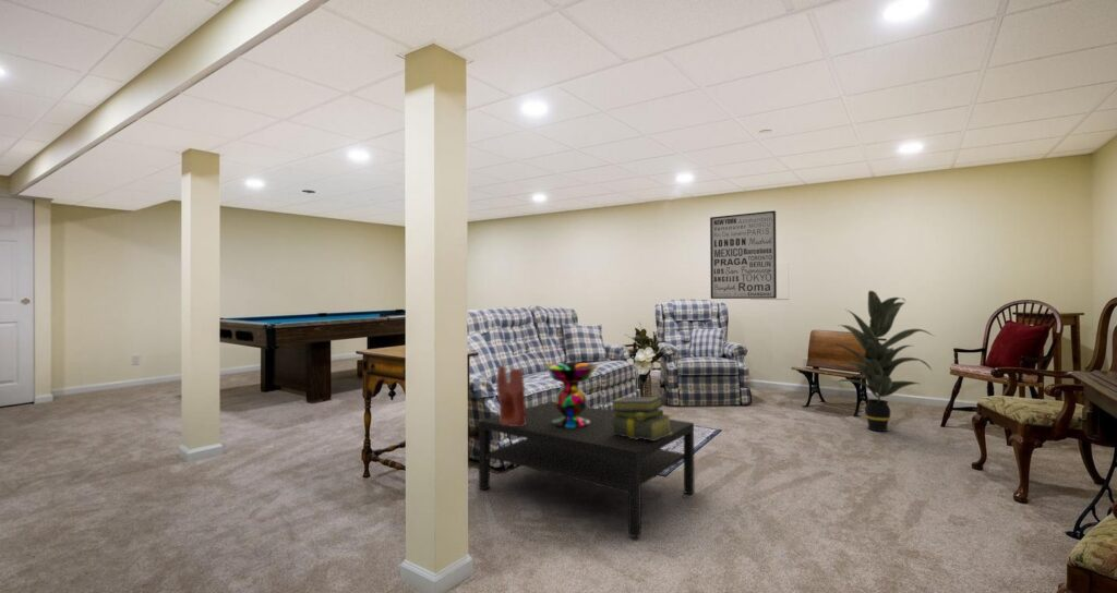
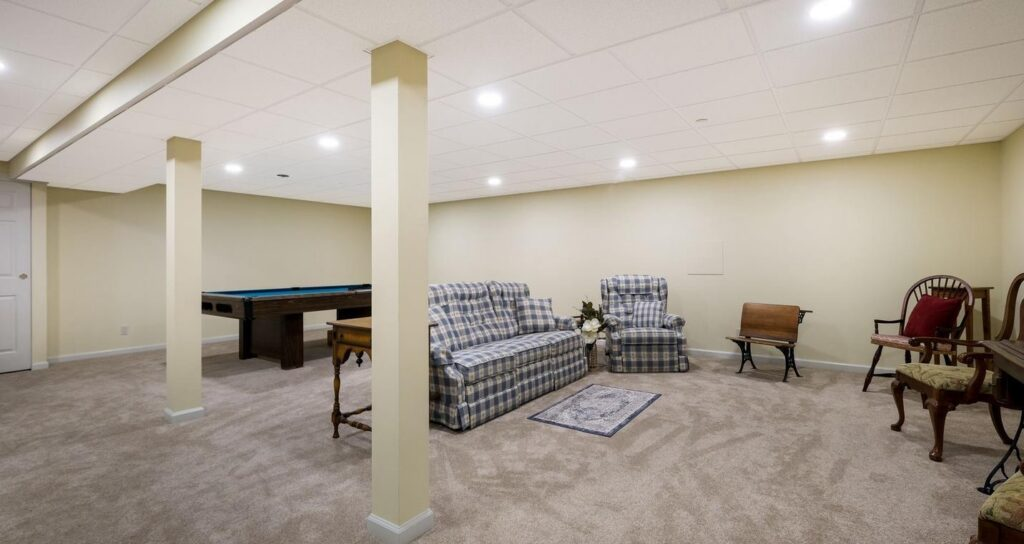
- indoor plant [831,290,937,433]
- wall art [709,209,778,300]
- coffee table [478,400,696,538]
- pottery vessel [495,364,527,426]
- decorative bowl [542,362,599,428]
- stack of books [610,396,672,440]
